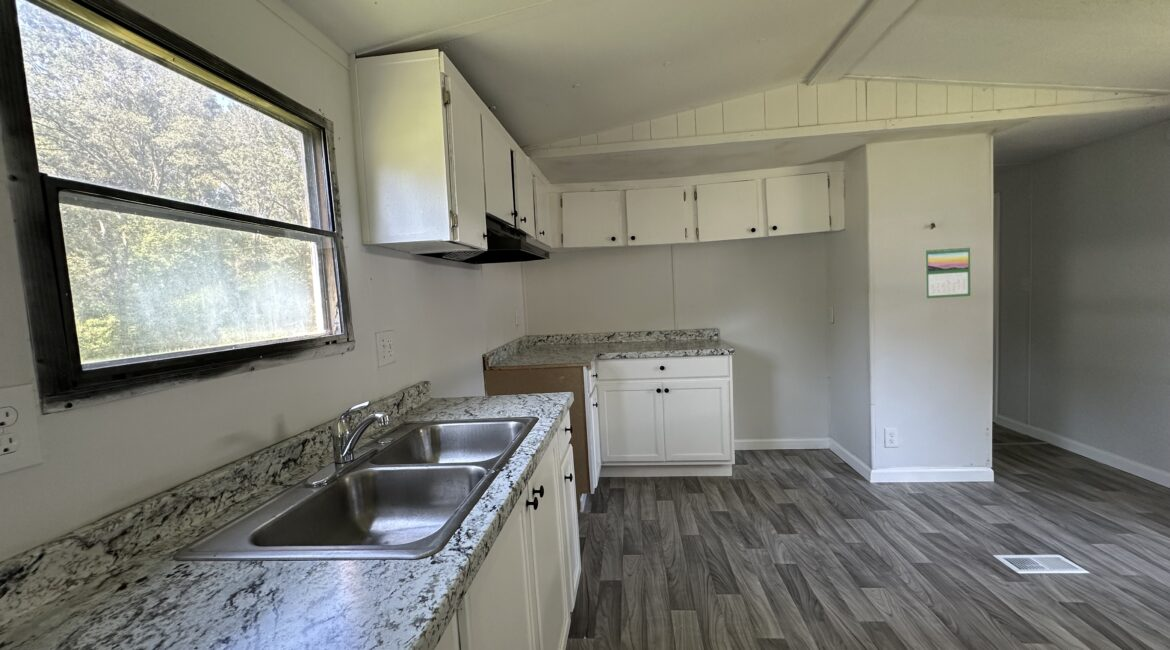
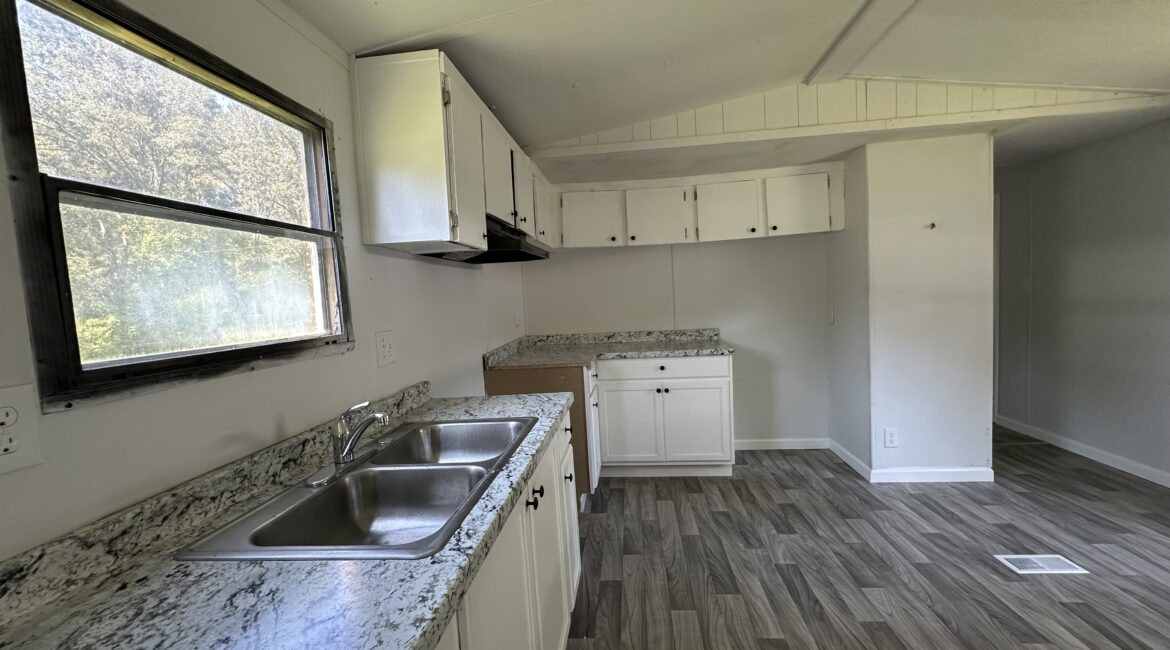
- calendar [924,245,971,299]
